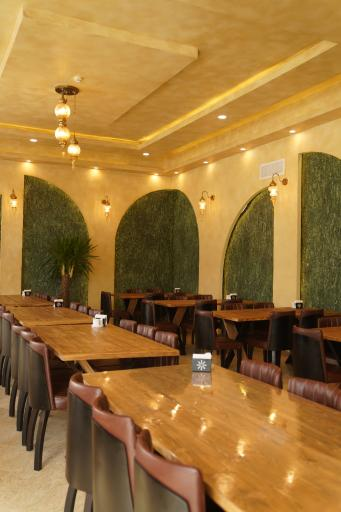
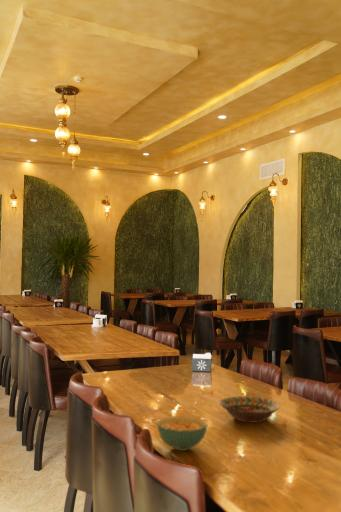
+ decorative bowl [219,395,281,424]
+ cereal bowl [156,415,208,452]
